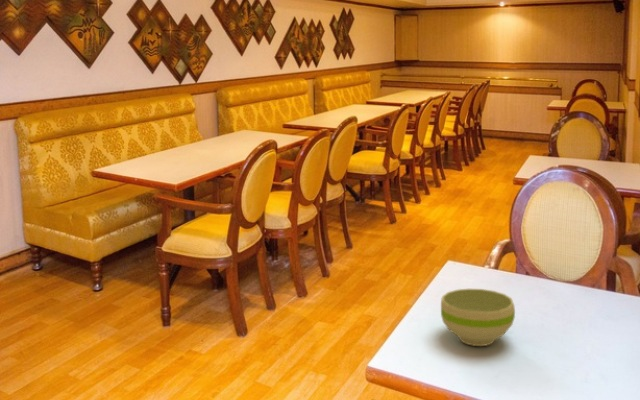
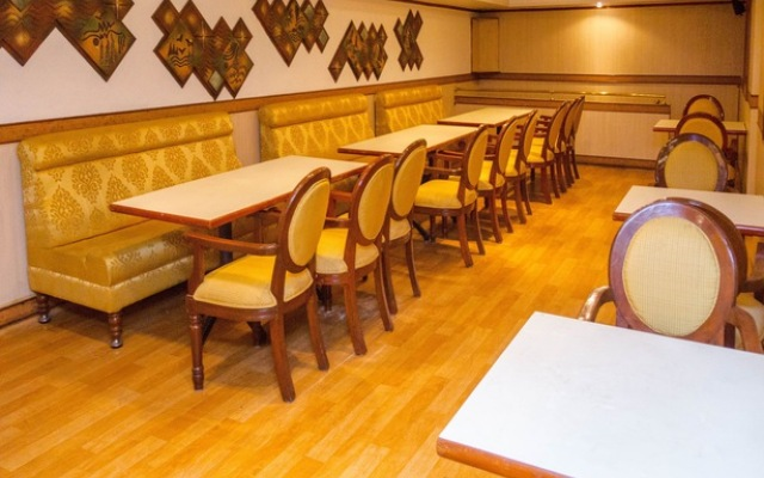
- bowl [440,288,516,347]
